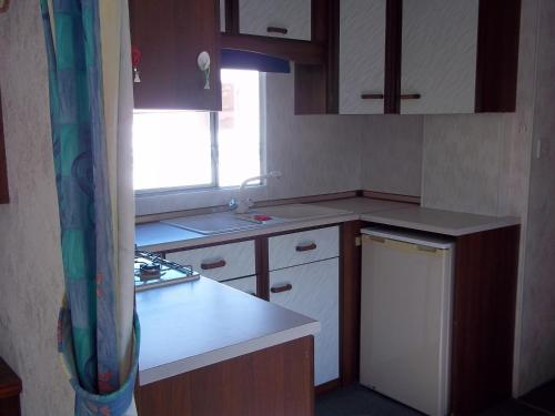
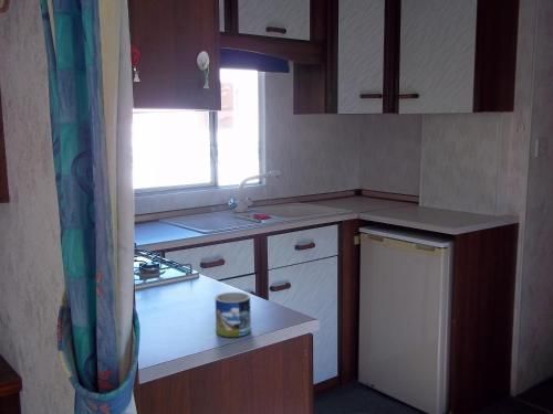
+ mug [215,291,252,338]
